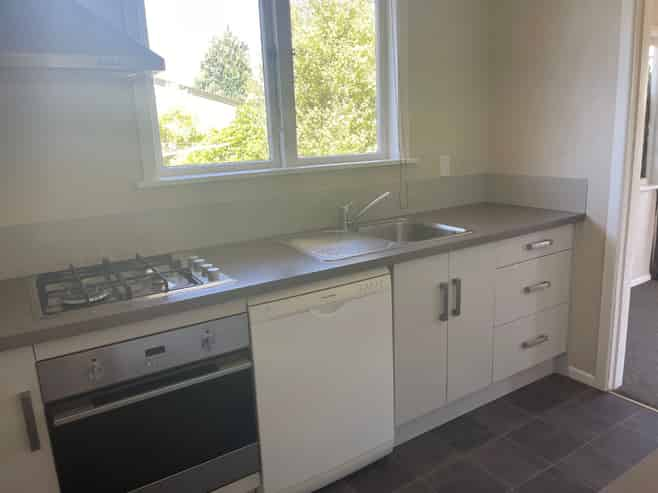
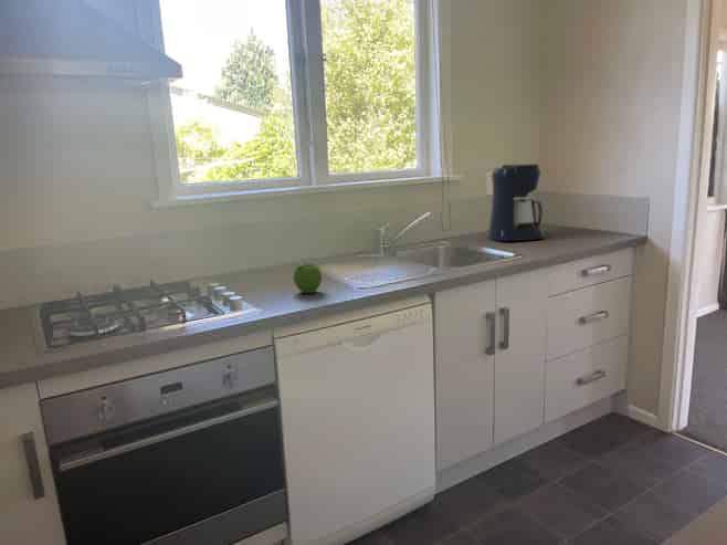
+ coffee maker [486,163,546,242]
+ fruit [293,261,323,294]
